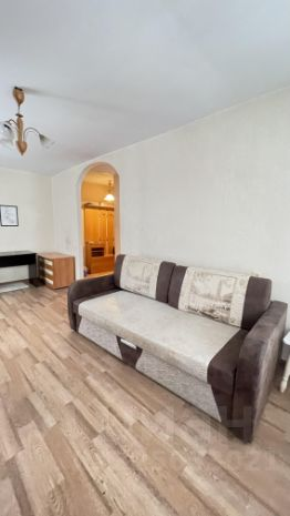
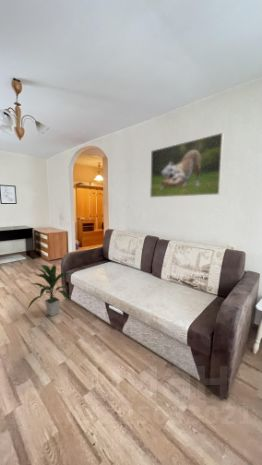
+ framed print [149,132,225,198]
+ indoor plant [26,263,74,317]
